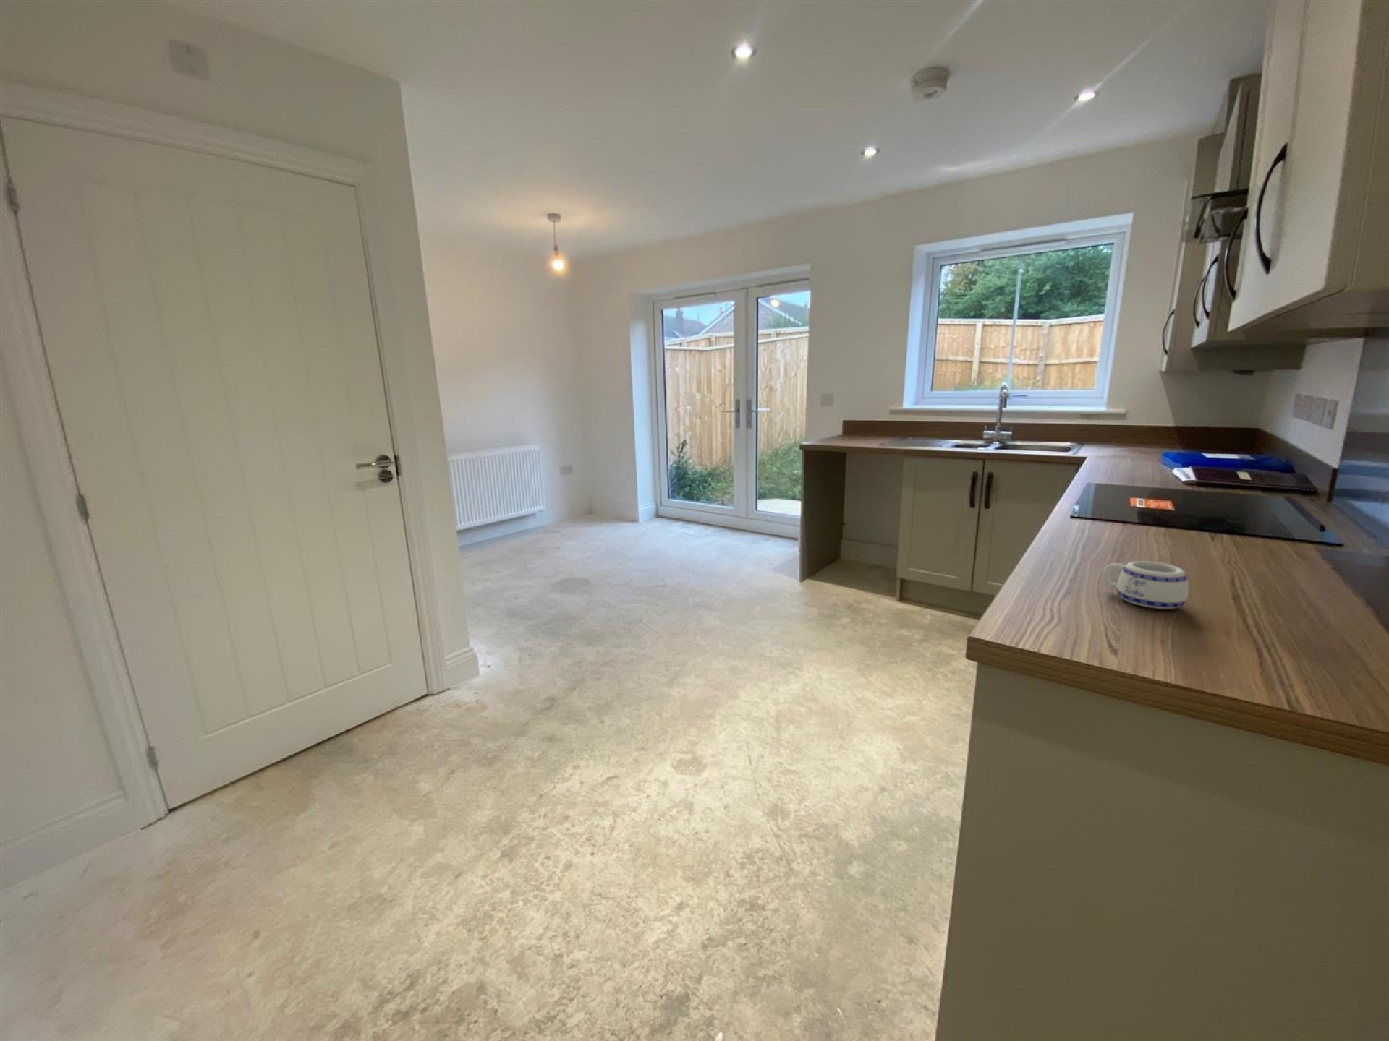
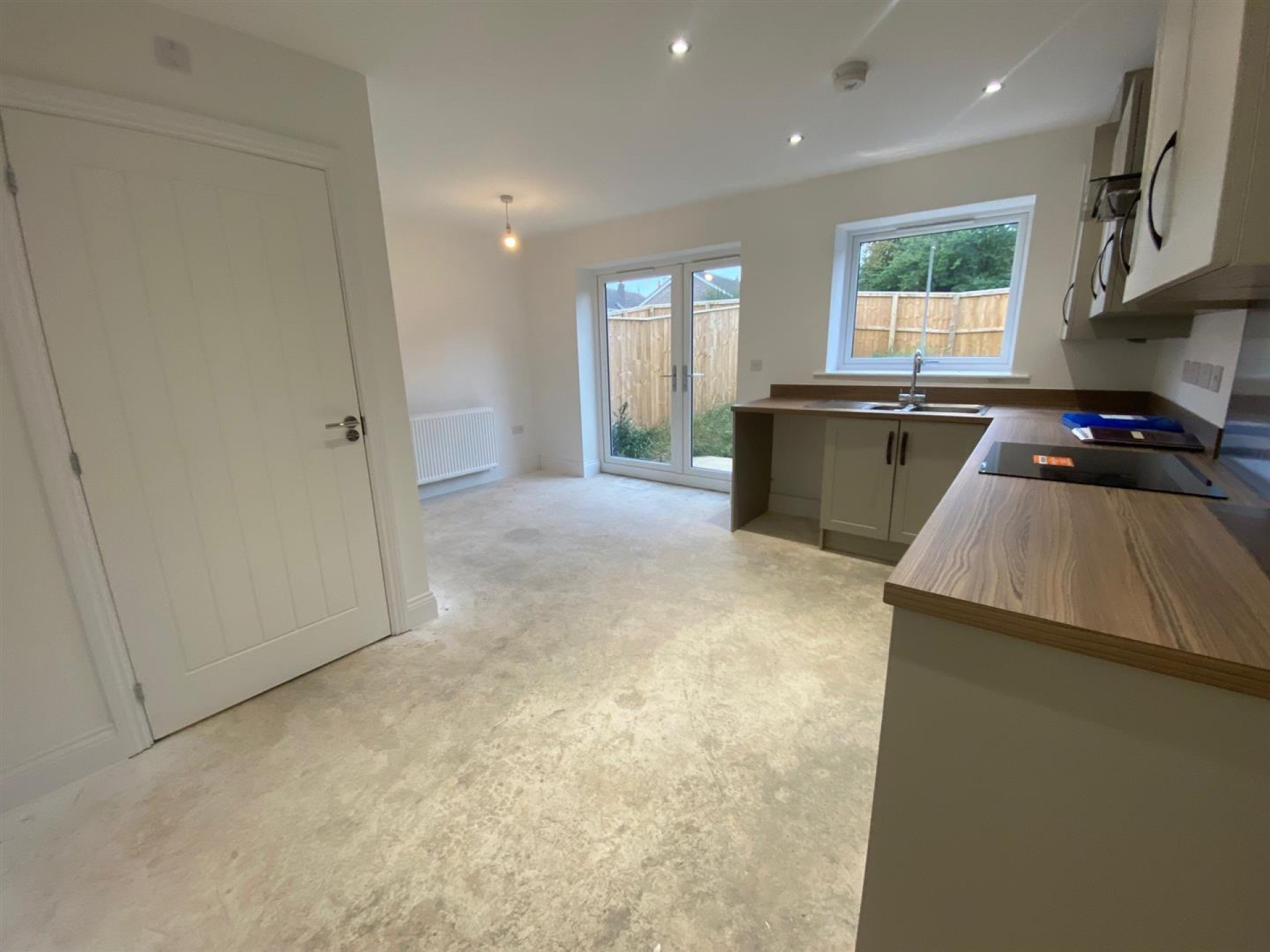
- mug [1101,560,1189,609]
